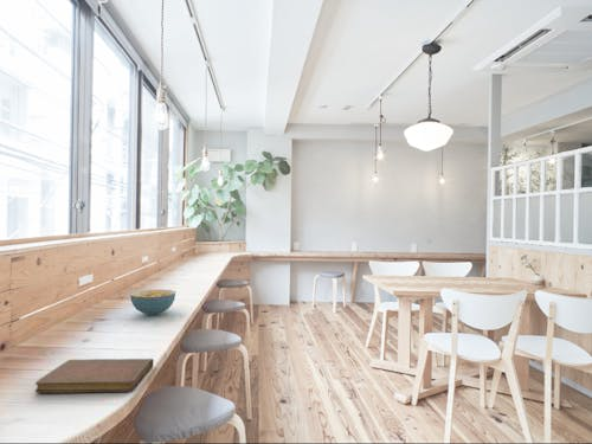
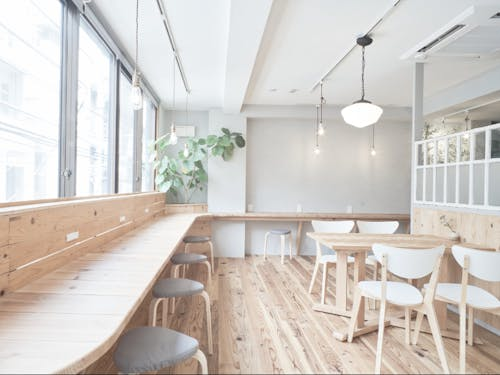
- notebook [34,358,155,394]
- cereal bowl [129,288,176,317]
